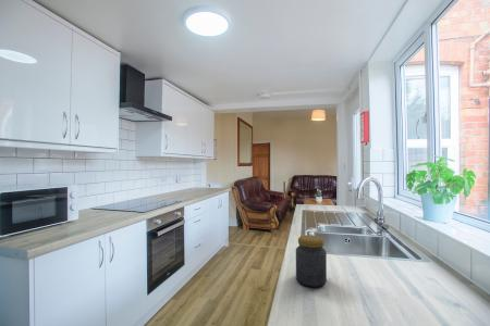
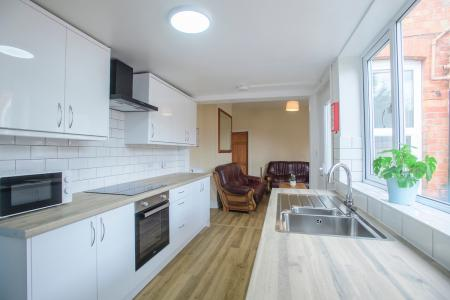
- jar [295,234,328,288]
